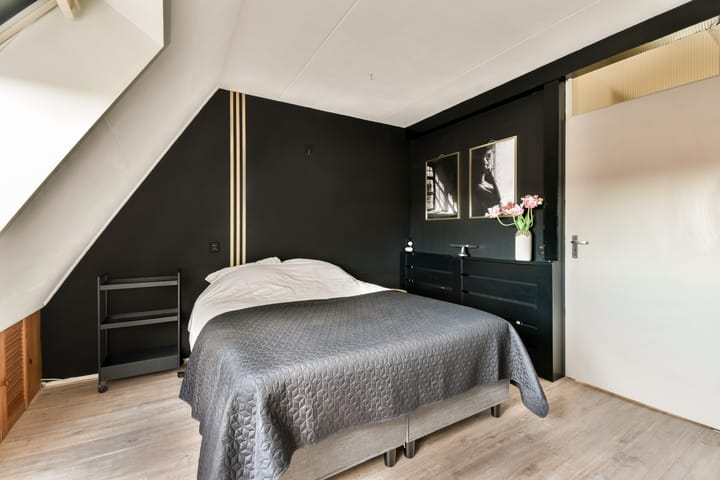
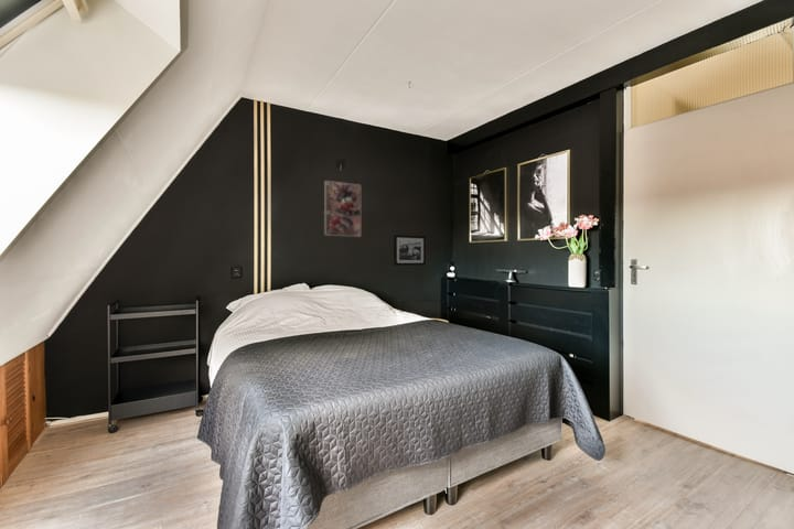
+ picture frame [393,234,427,267]
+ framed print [323,180,362,238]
